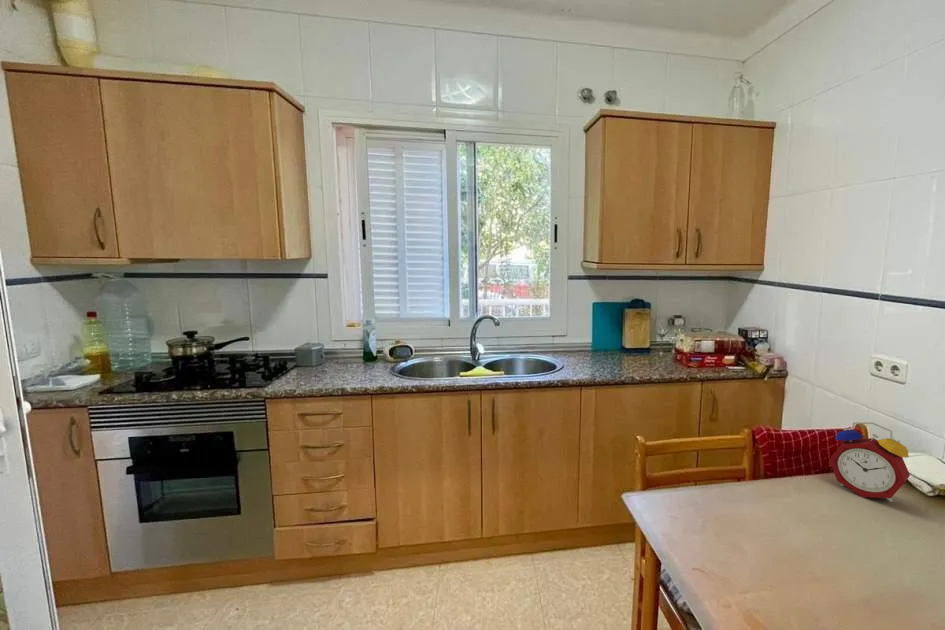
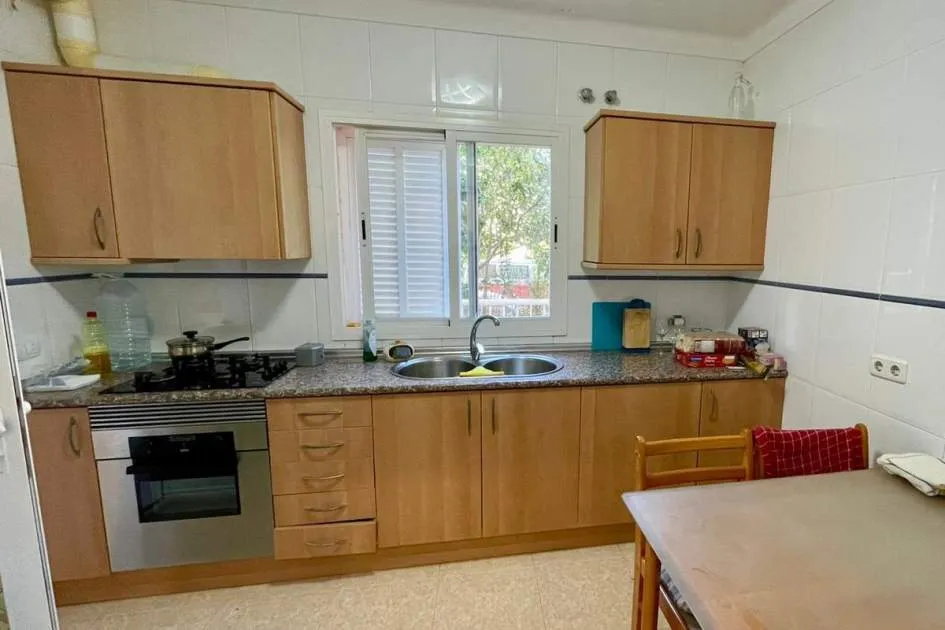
- alarm clock [828,421,911,503]
